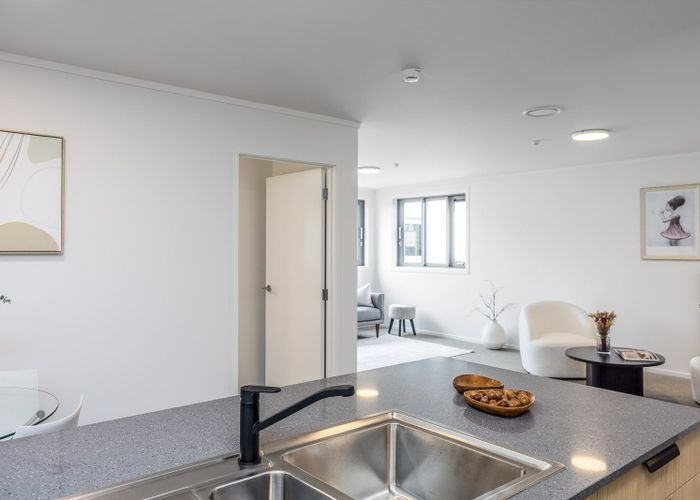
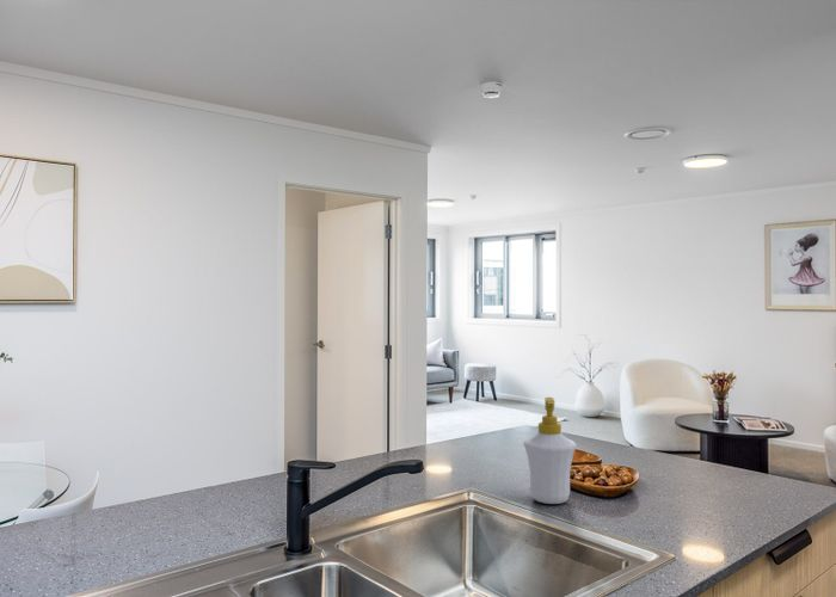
+ soap bottle [522,396,578,505]
